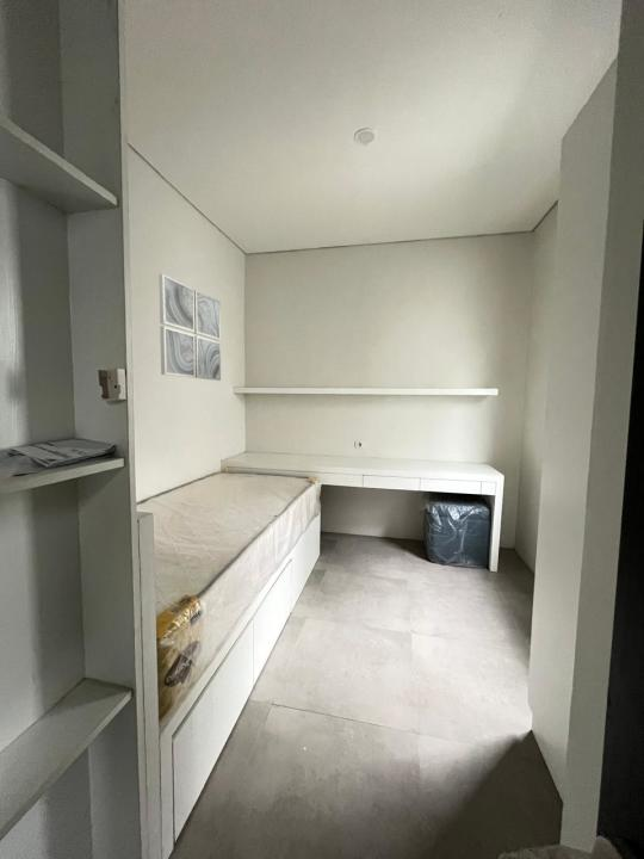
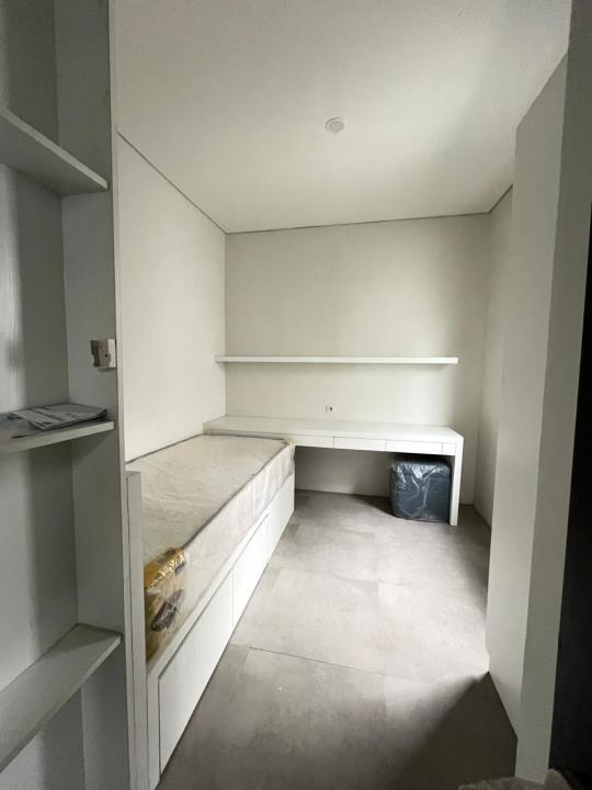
- wall art [157,272,222,382]
